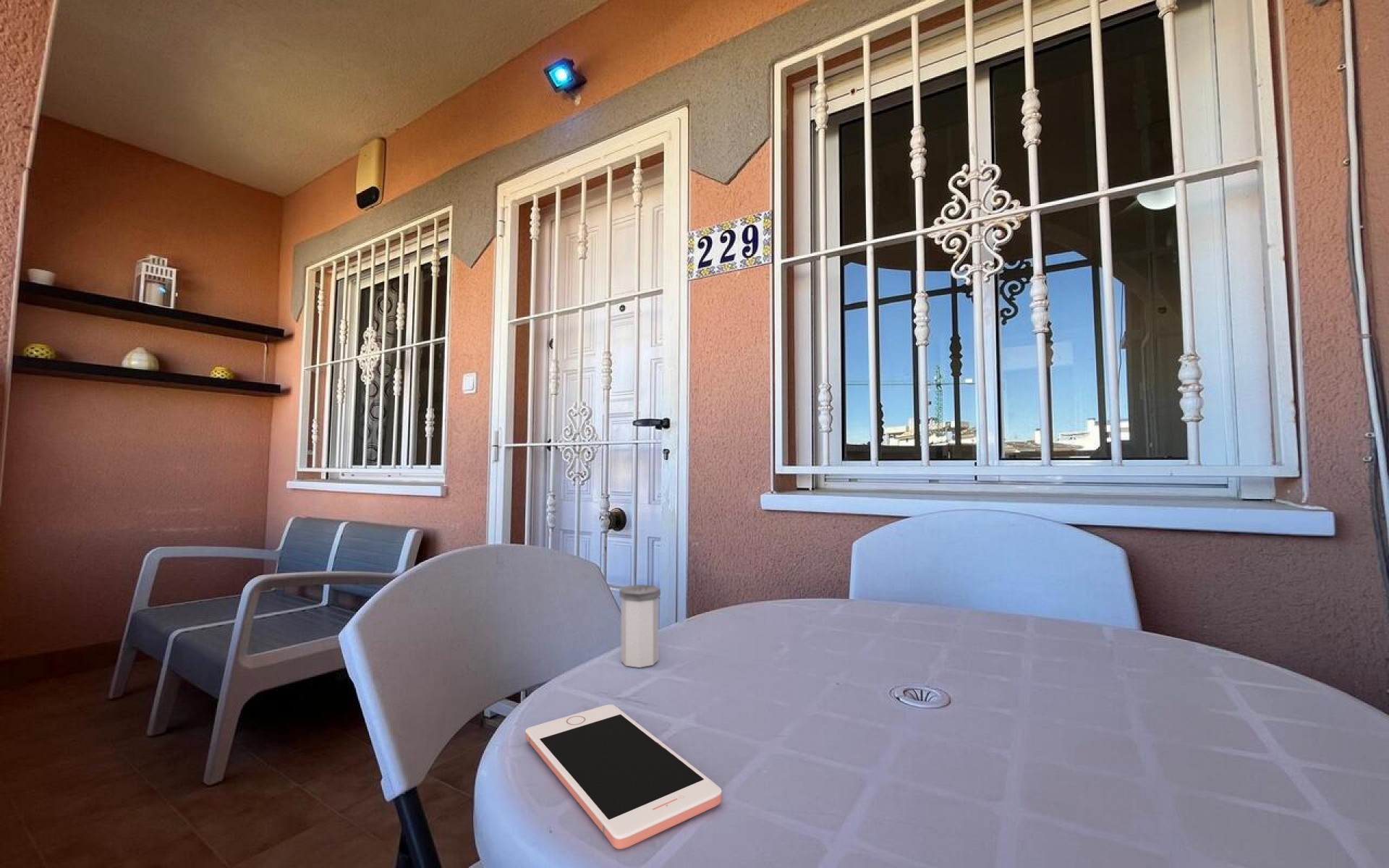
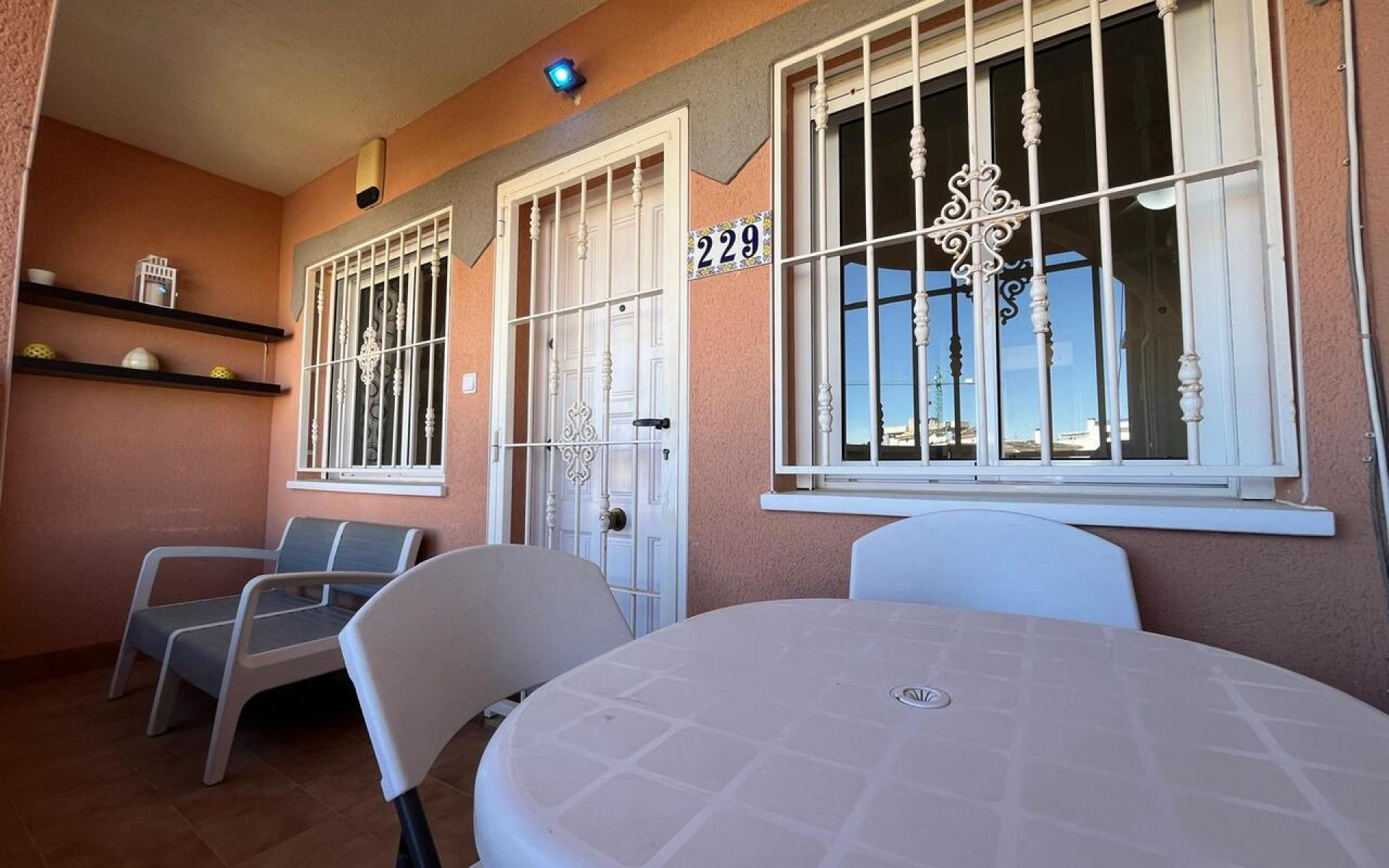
- cell phone [524,704,723,850]
- salt shaker [619,584,661,668]
